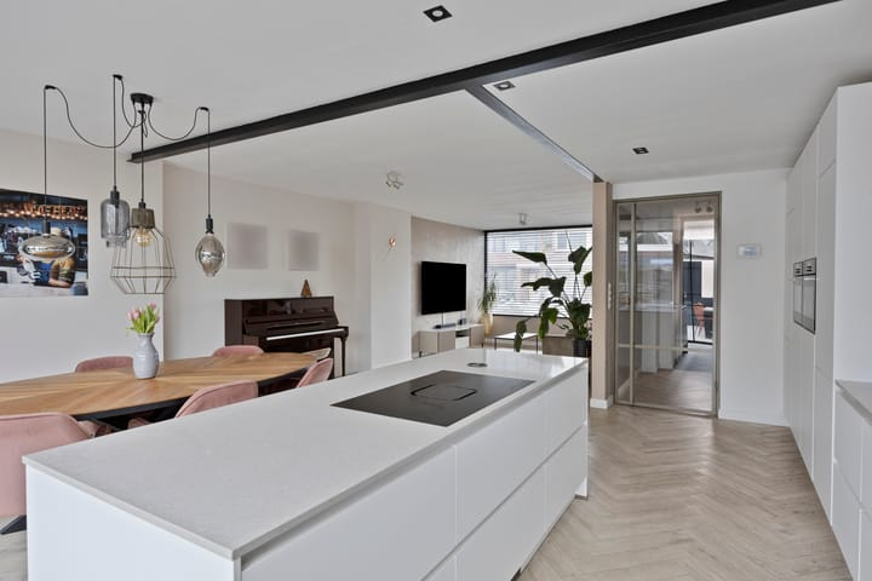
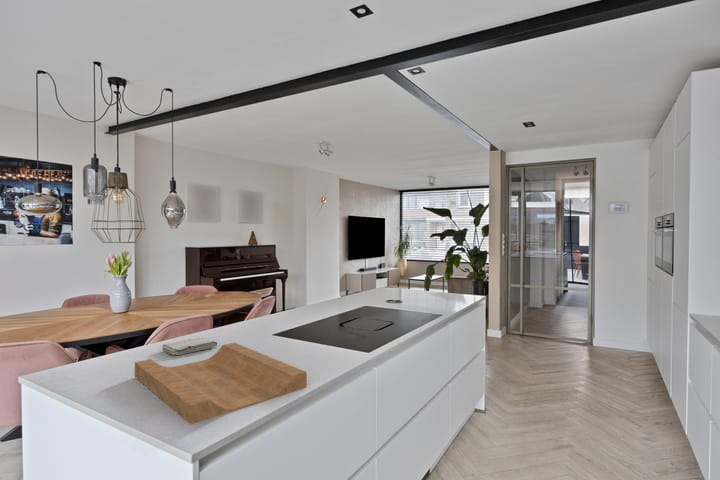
+ cutting board [134,342,308,425]
+ washcloth [161,336,219,356]
